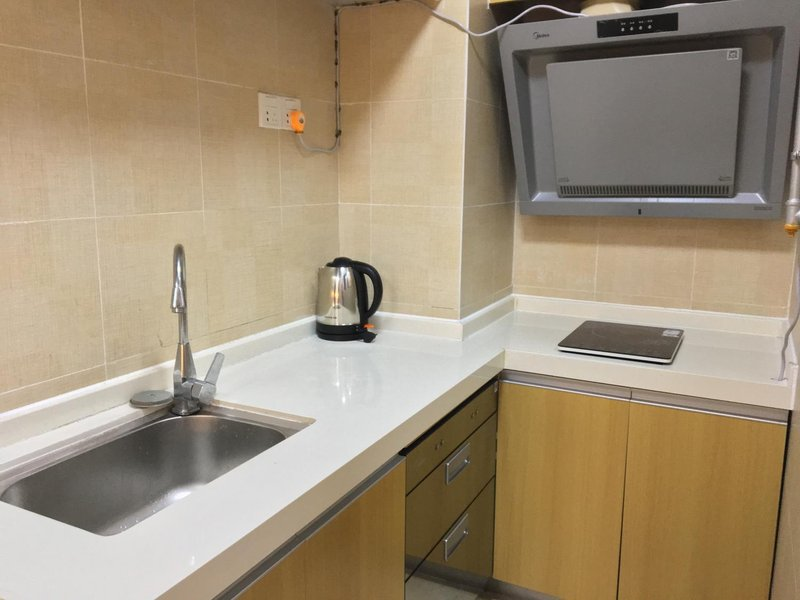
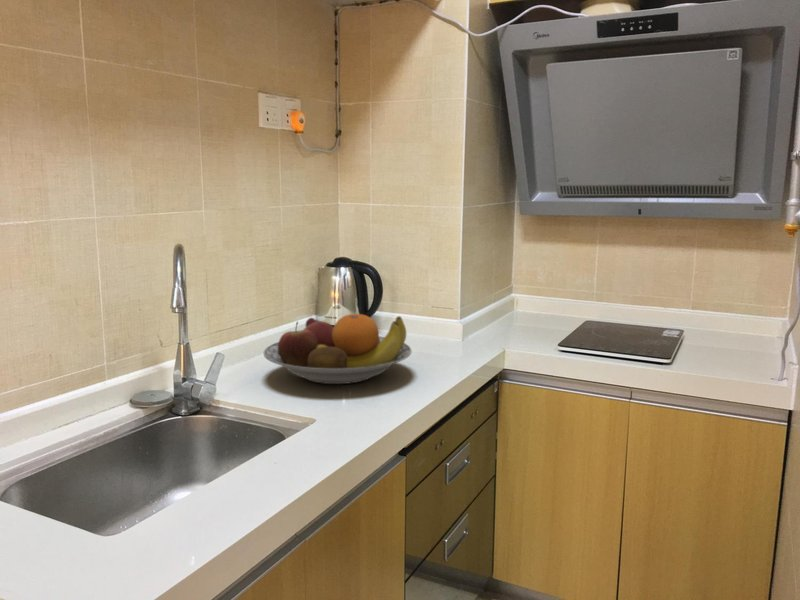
+ fruit bowl [262,313,413,385]
